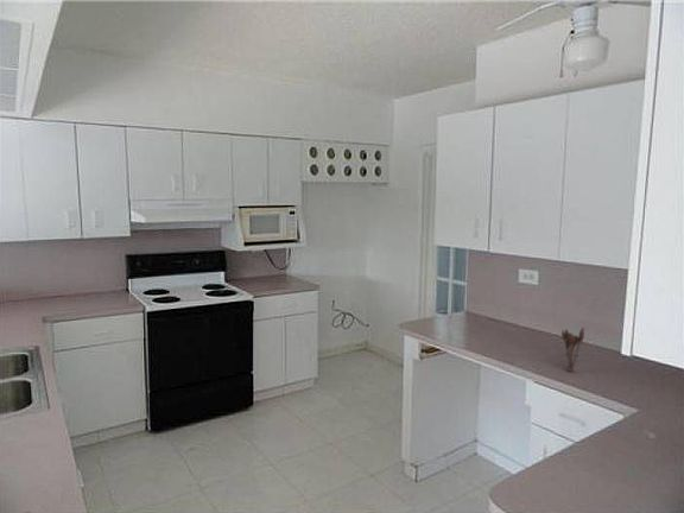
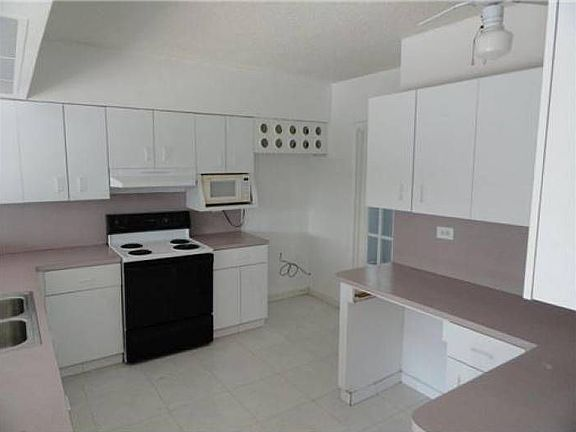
- utensil holder [560,327,585,373]
